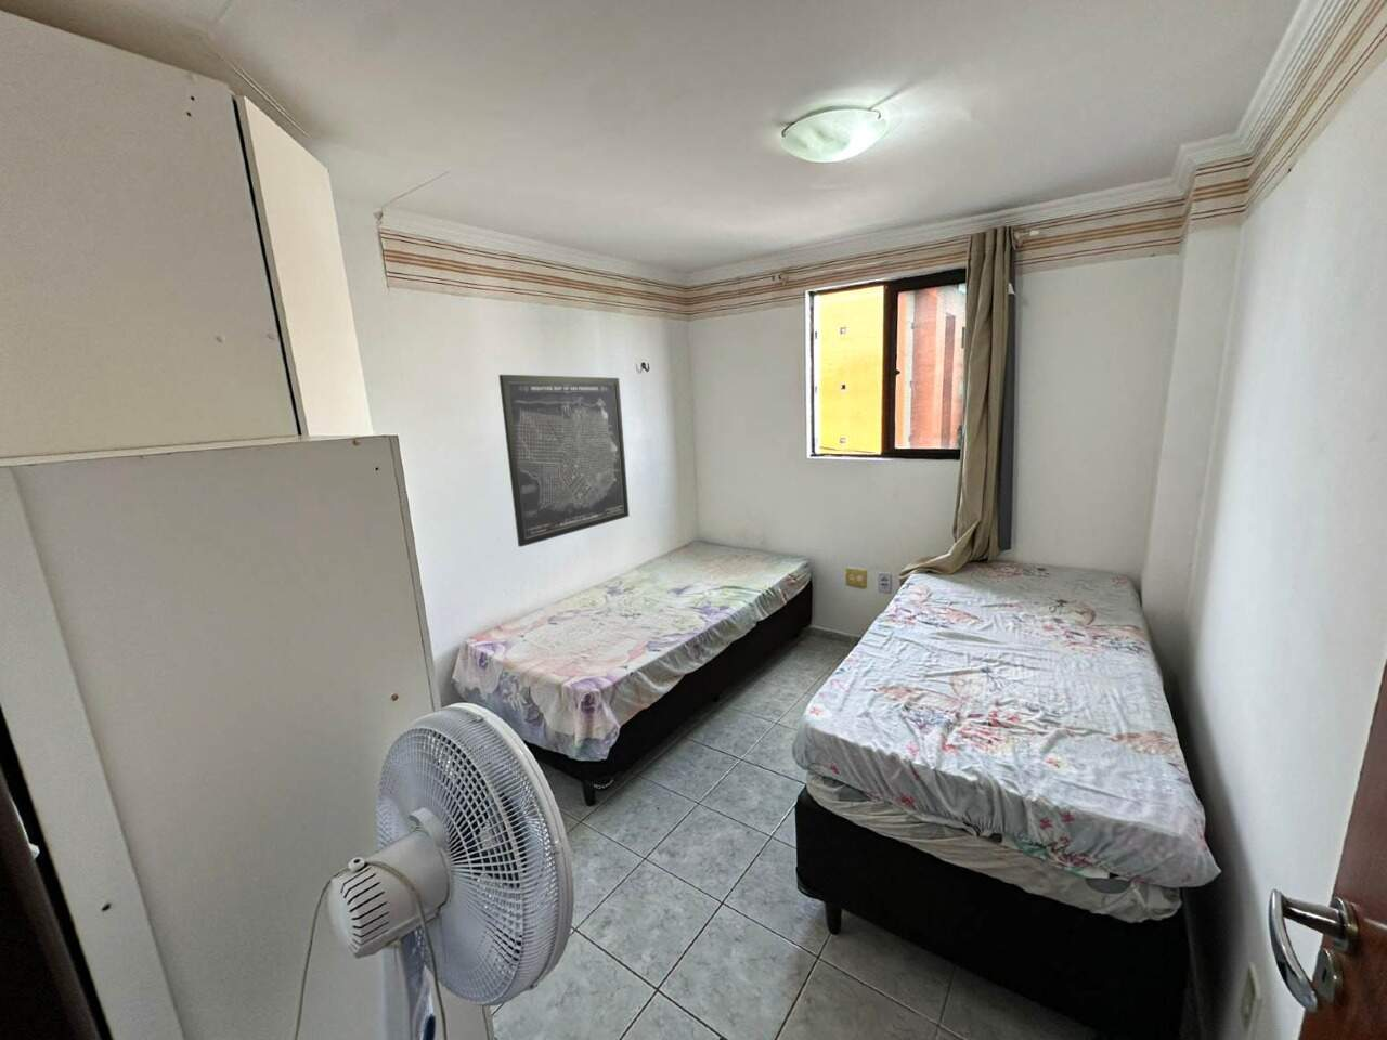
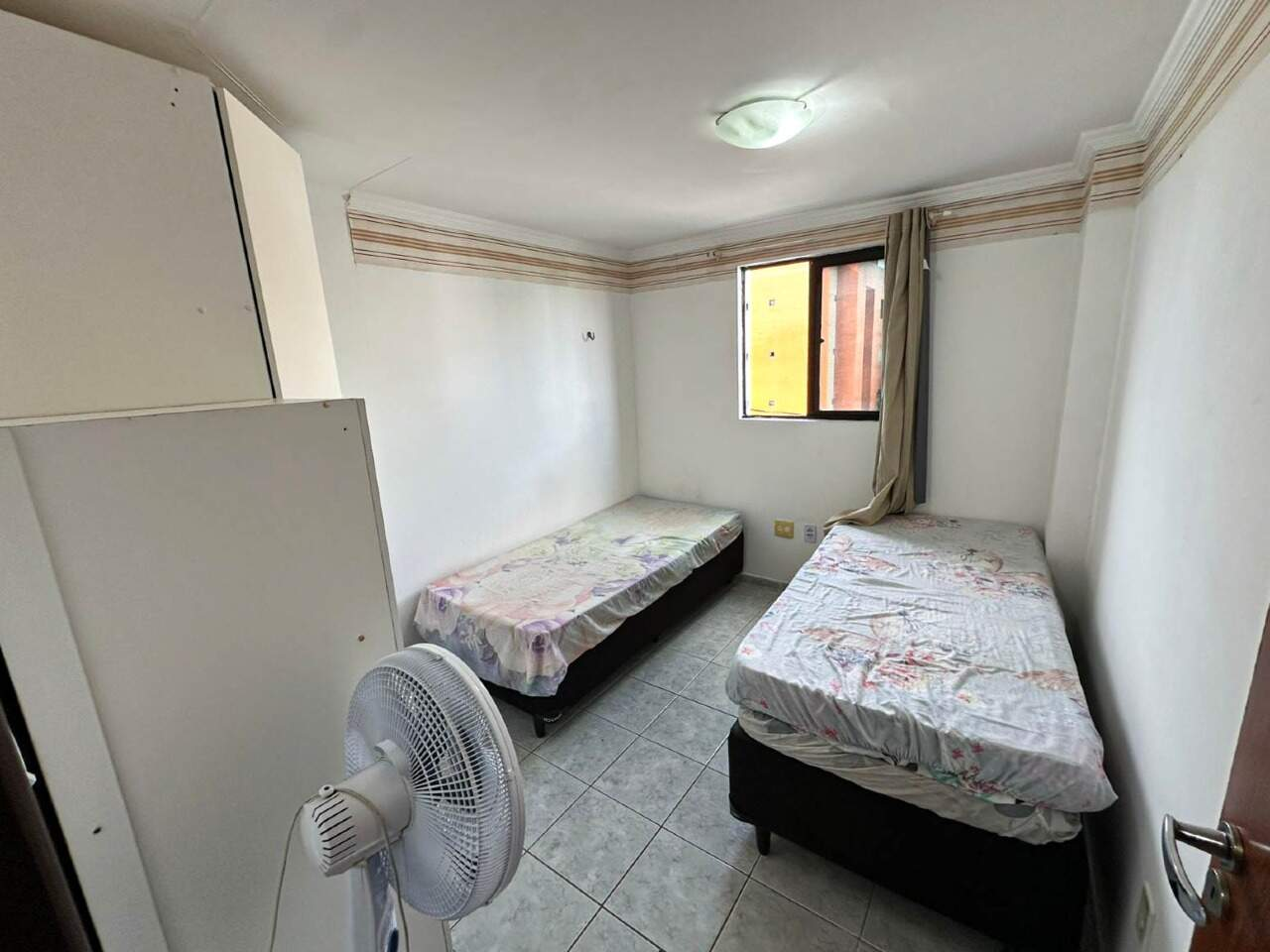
- wall art [497,374,630,548]
